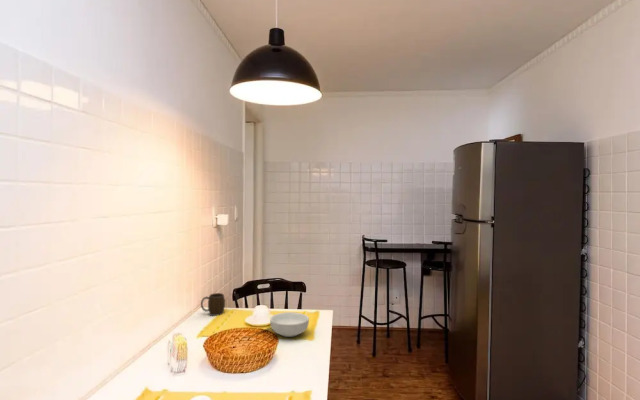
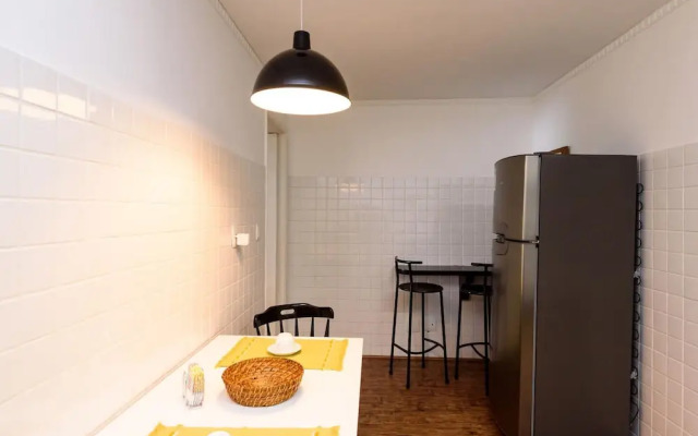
- mug [200,292,226,317]
- cereal bowl [269,311,310,338]
